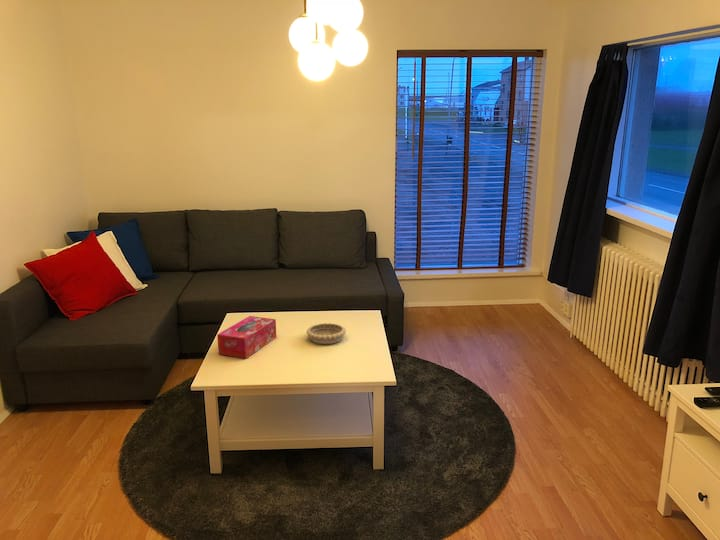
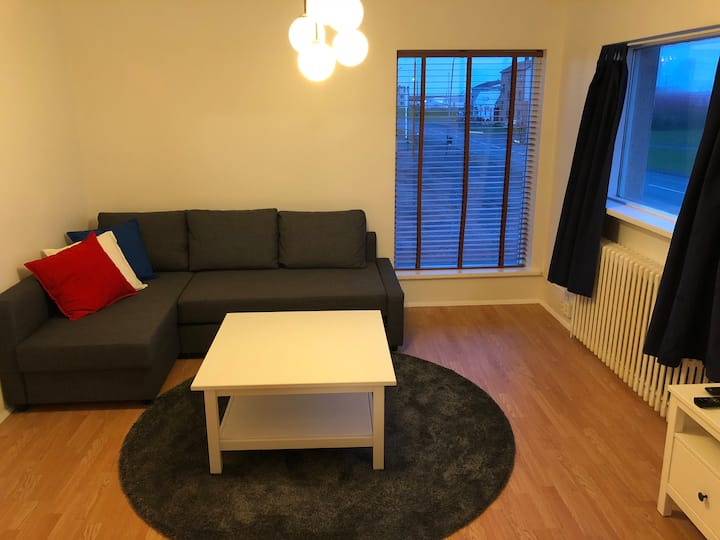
- decorative bowl [306,322,347,345]
- tissue box [216,315,277,359]
